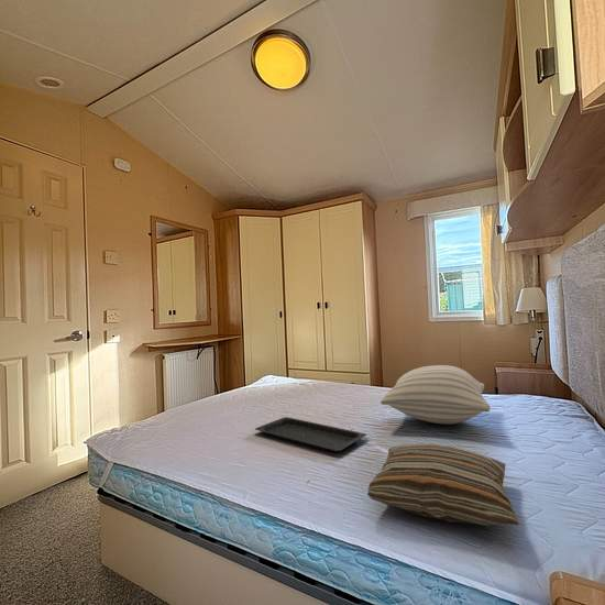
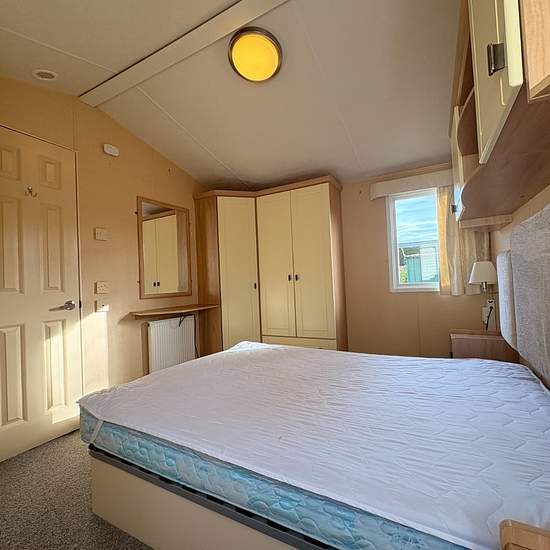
- serving tray [254,416,367,453]
- pillow [366,442,520,526]
- pillow [380,364,492,425]
